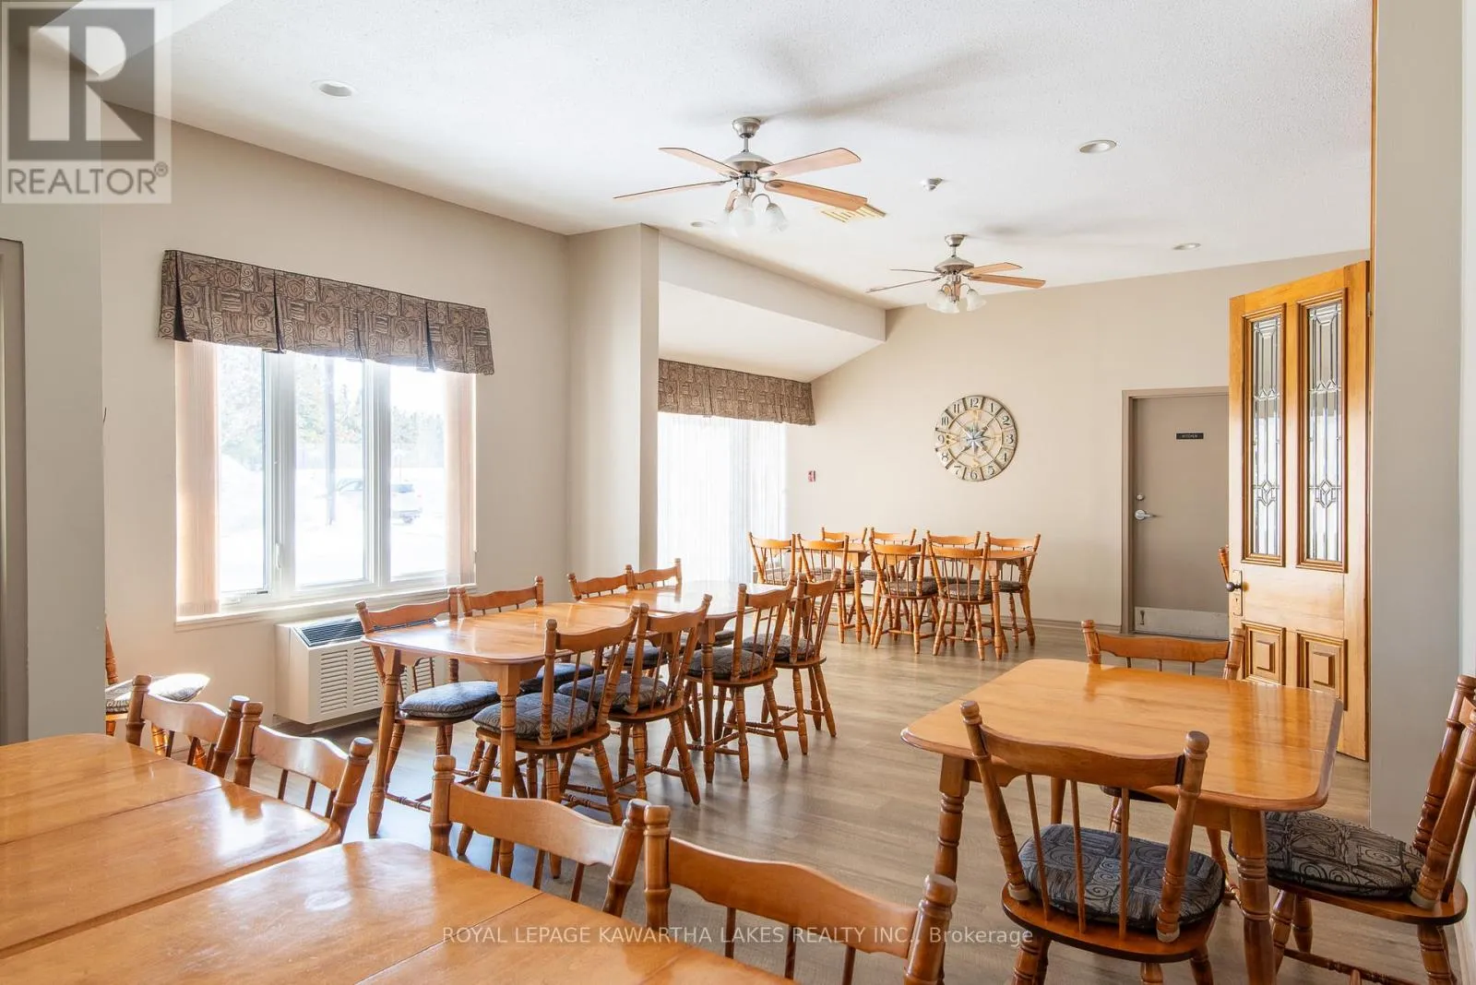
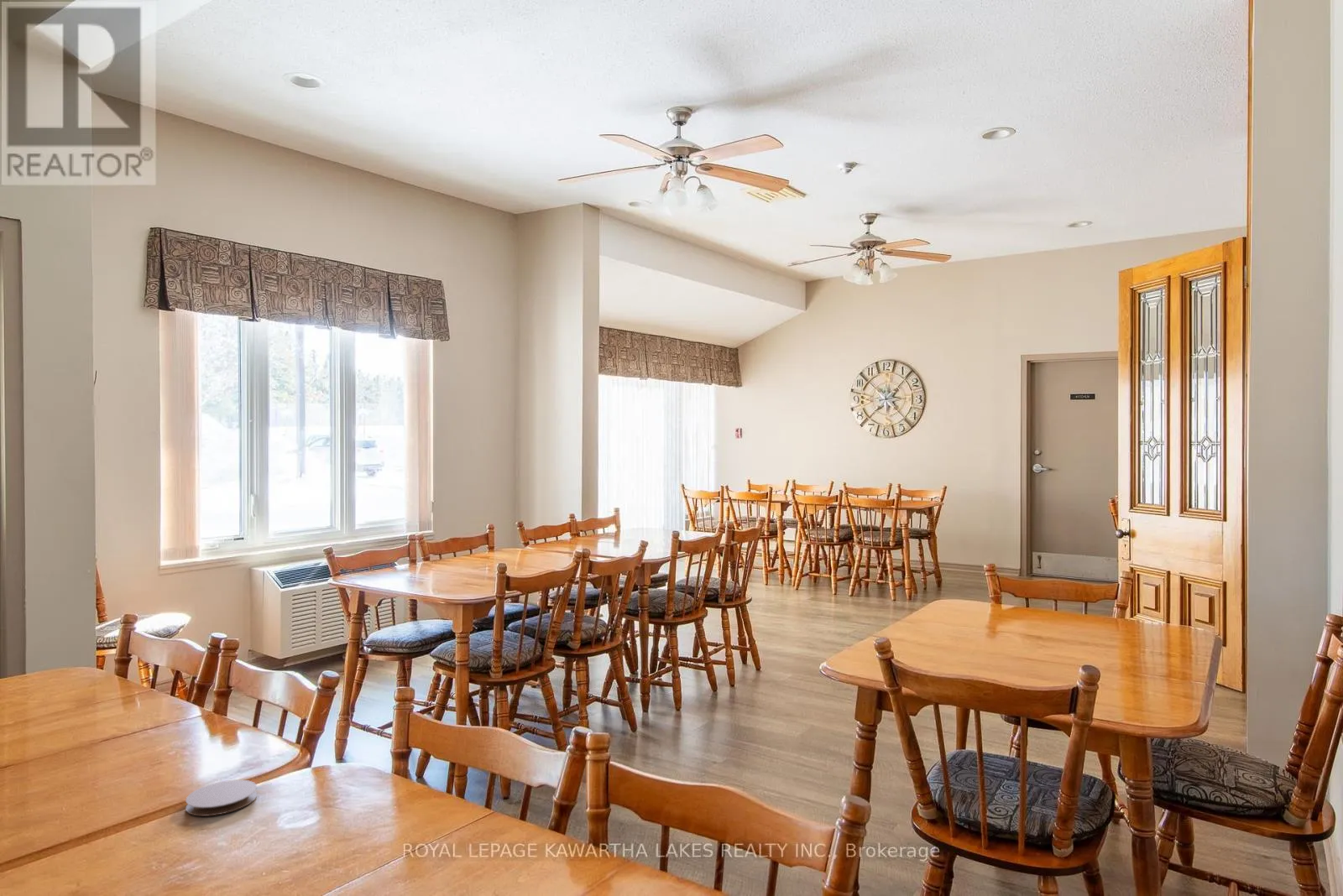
+ coaster [185,779,258,817]
